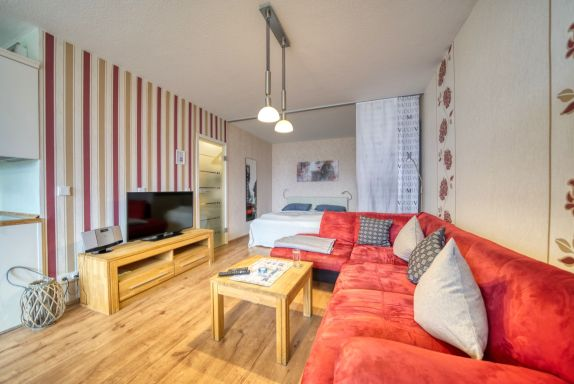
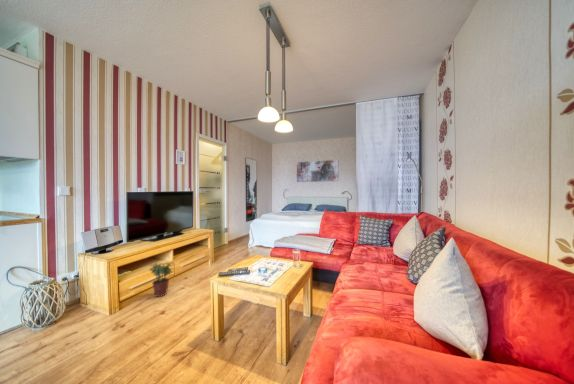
+ potted plant [148,261,174,298]
